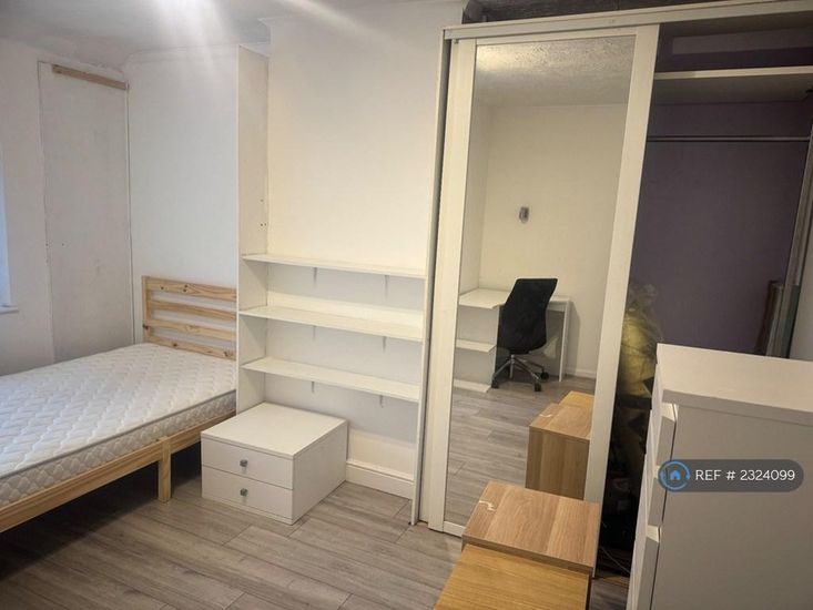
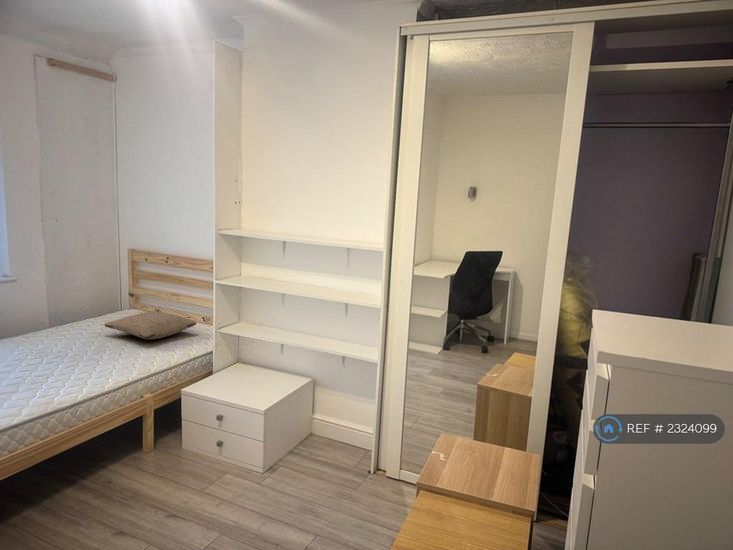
+ pillow [103,310,198,340]
